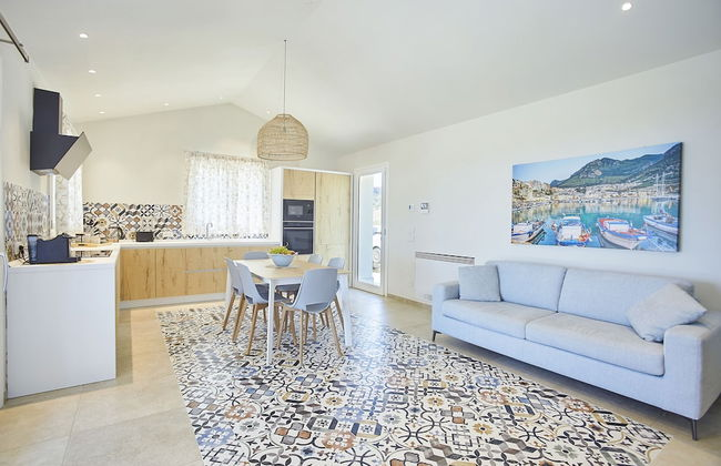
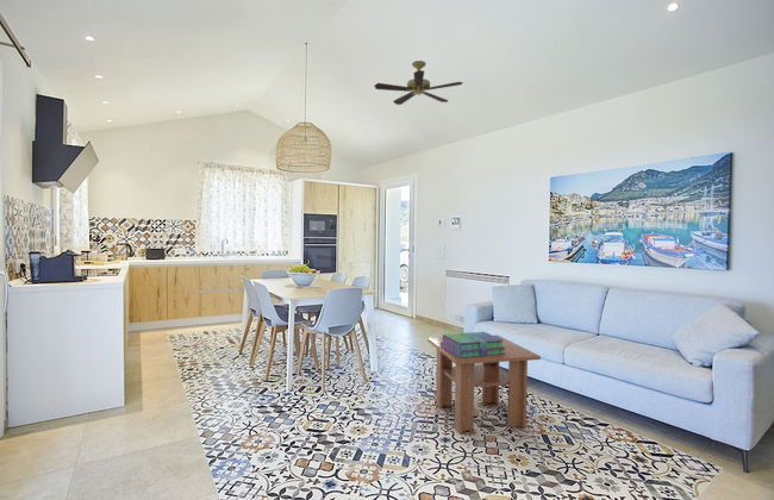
+ stack of books [441,331,506,358]
+ ceiling fan [373,60,464,106]
+ coffee table [426,335,542,435]
